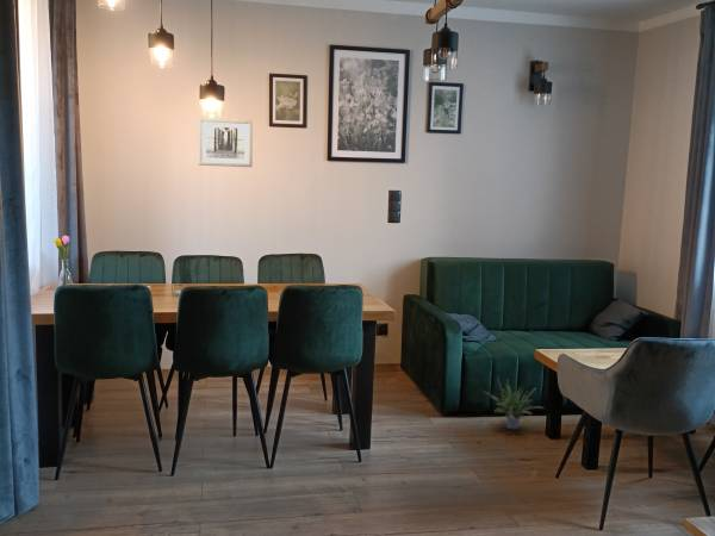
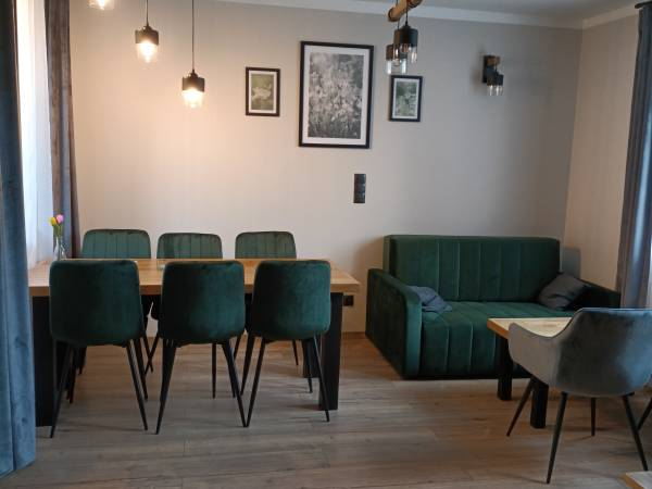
- wall art [197,117,254,168]
- potted plant [483,376,546,430]
